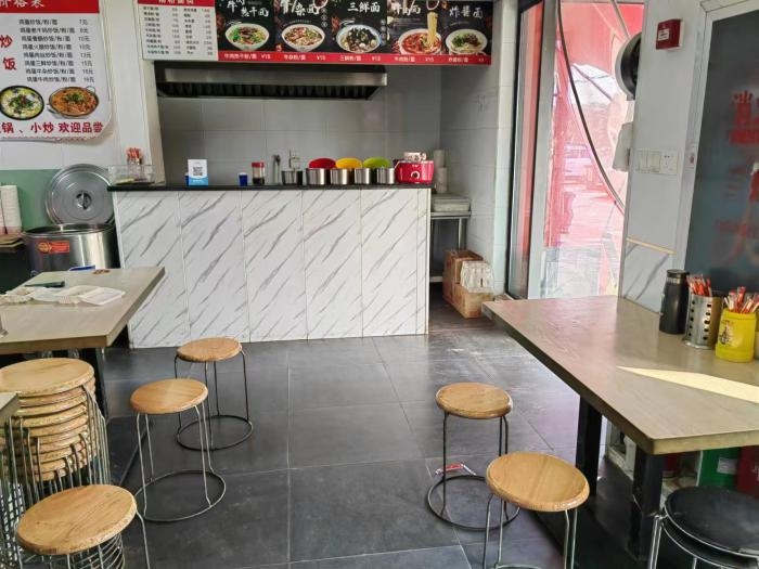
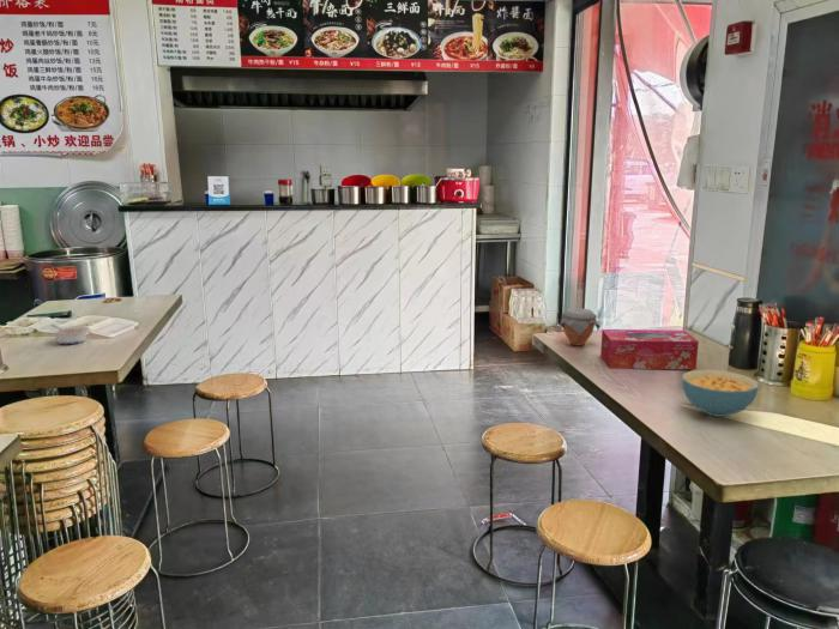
+ cereal bowl [681,368,760,418]
+ tissue box [599,328,700,370]
+ legume [49,323,91,345]
+ jar [559,307,602,346]
